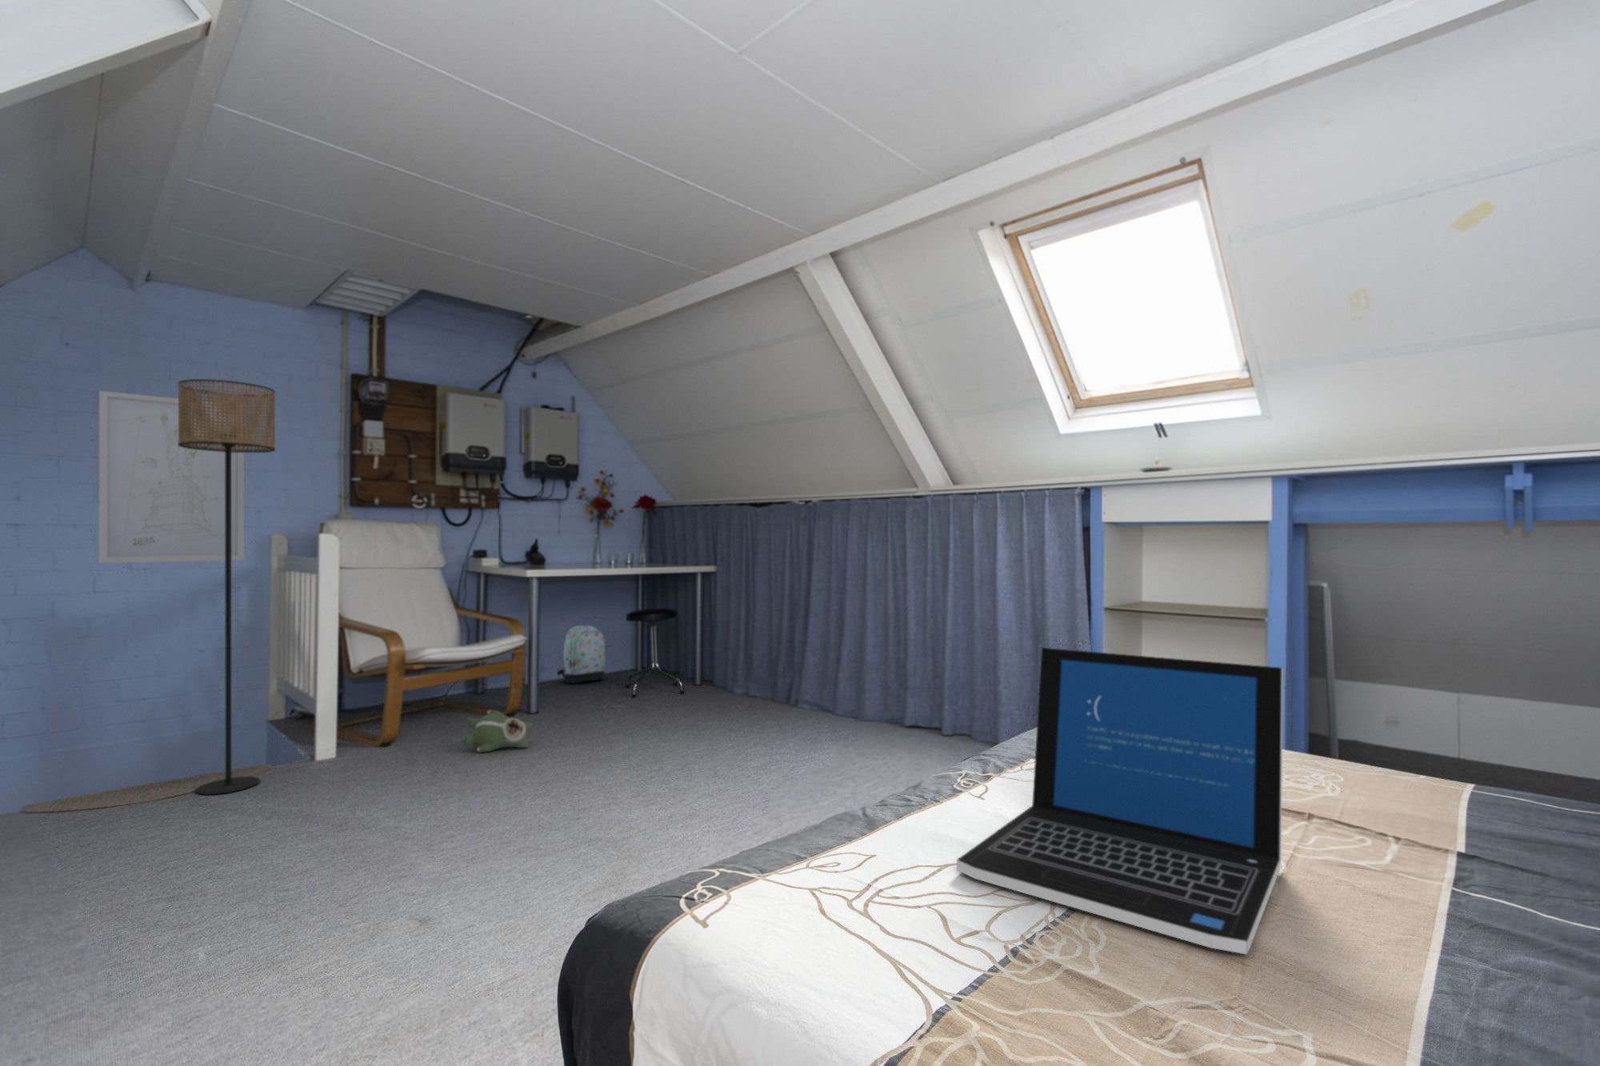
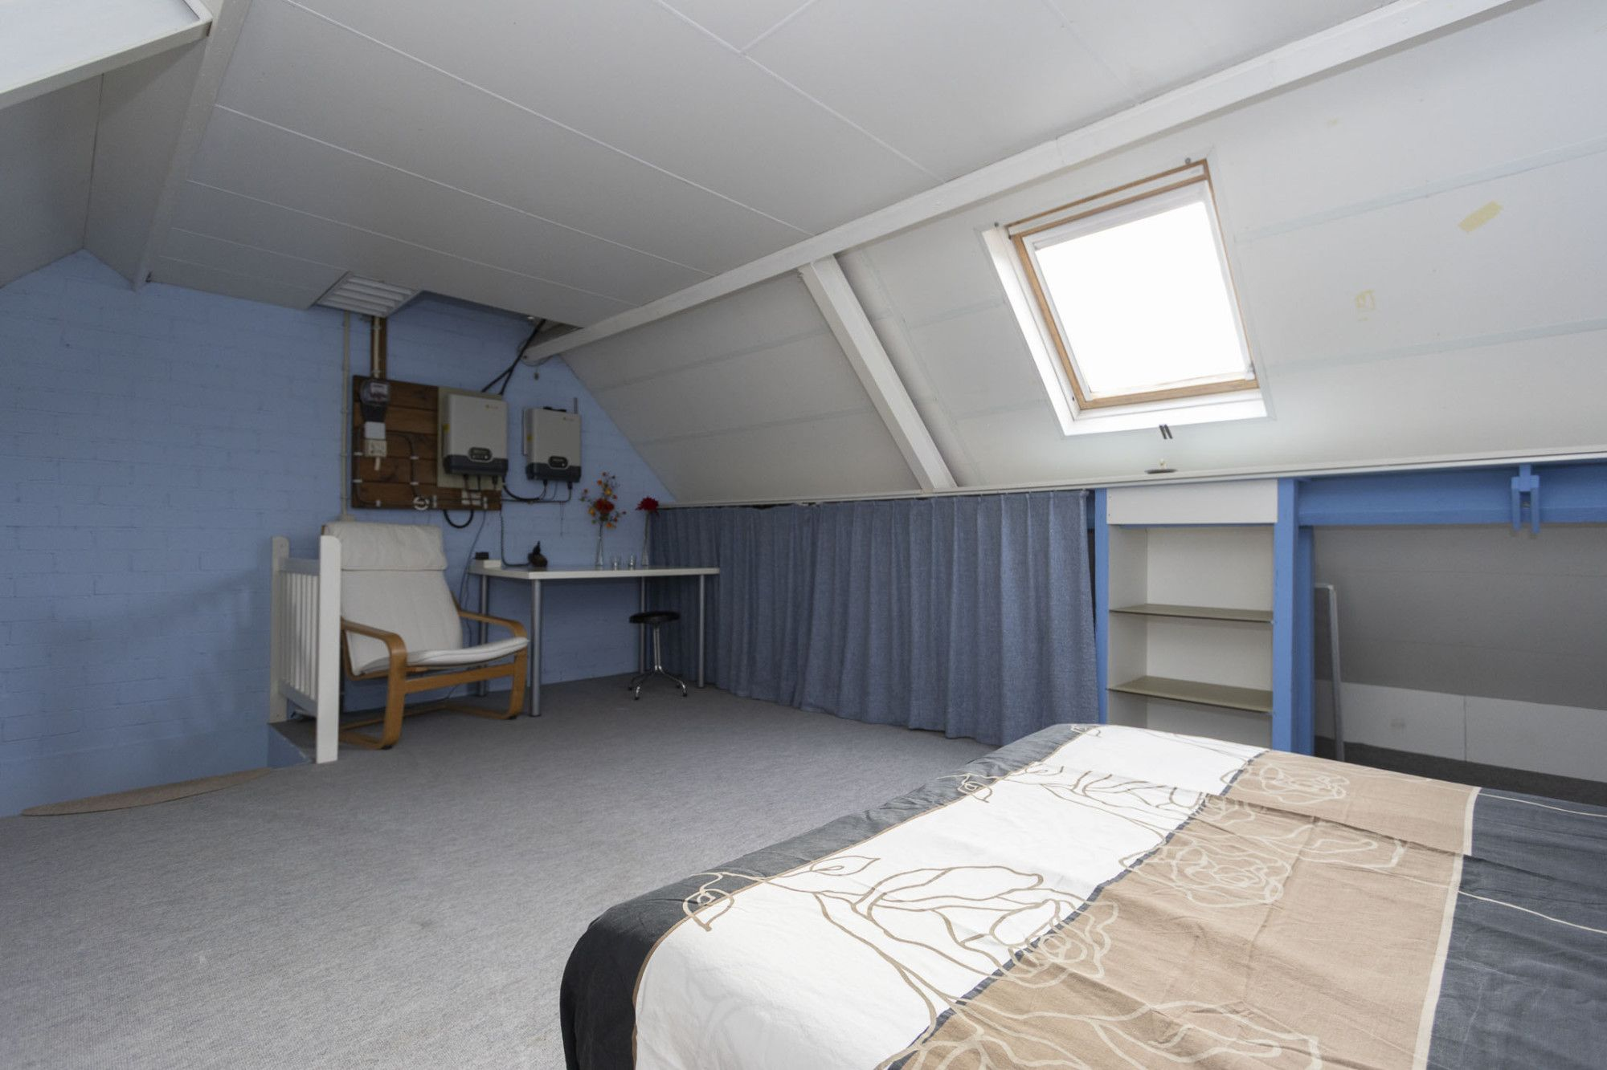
- backpack [556,625,607,684]
- laptop [956,647,1284,955]
- wall art [99,390,245,565]
- floor lamp [177,378,276,796]
- plush toy [460,709,534,753]
